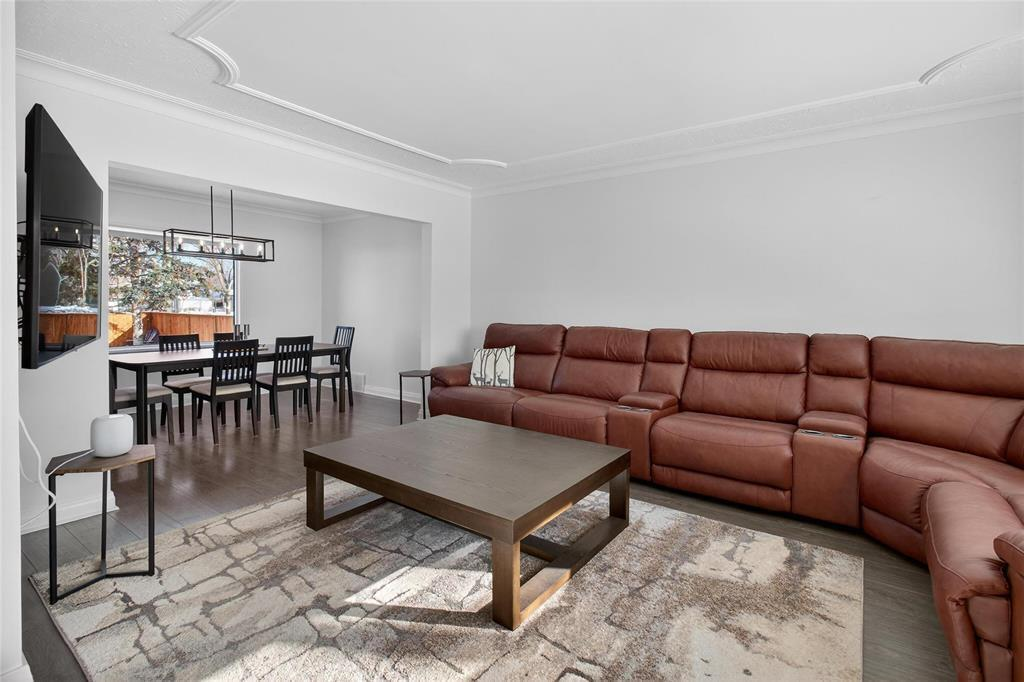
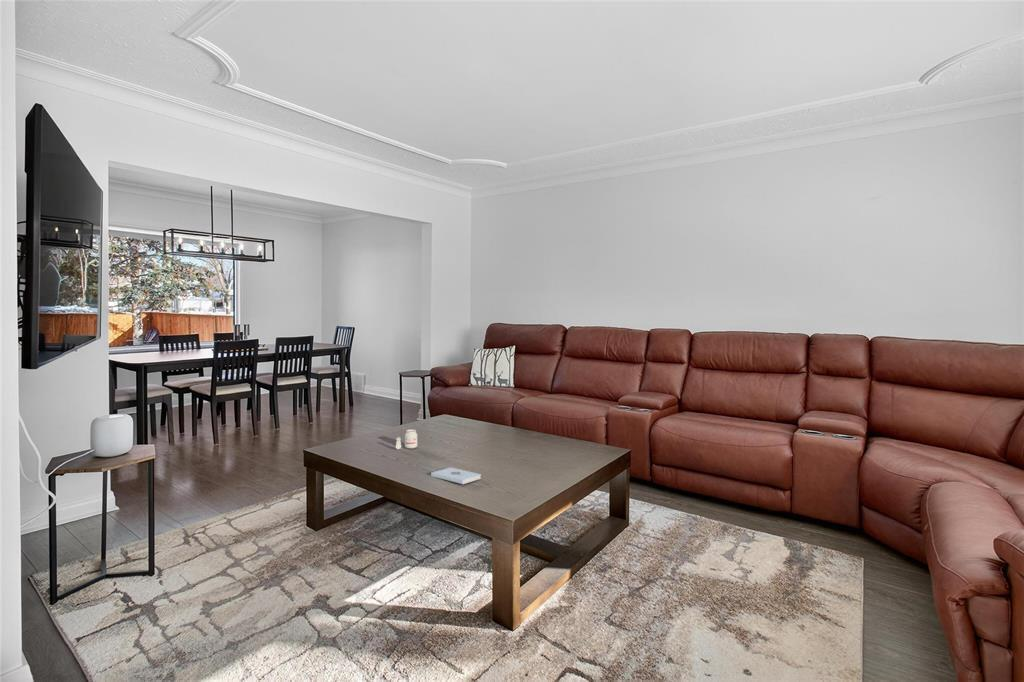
+ notepad [430,467,482,485]
+ candle [395,429,418,450]
